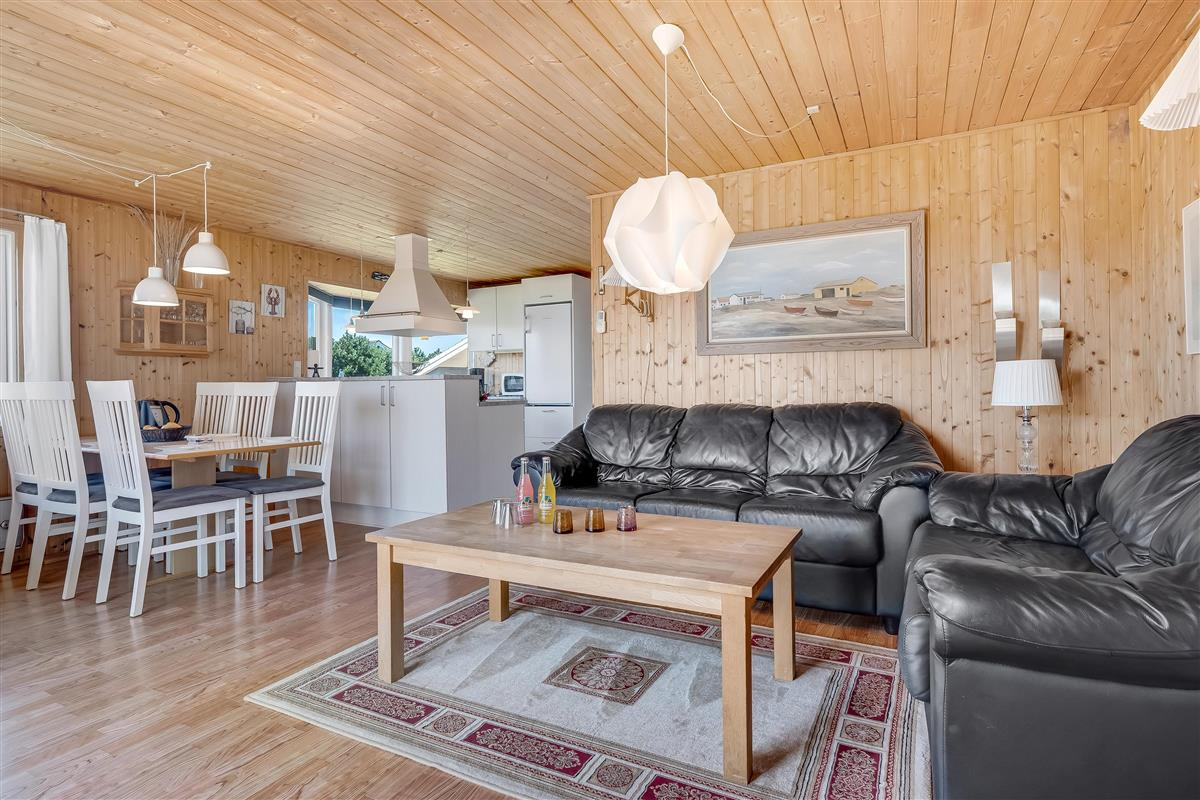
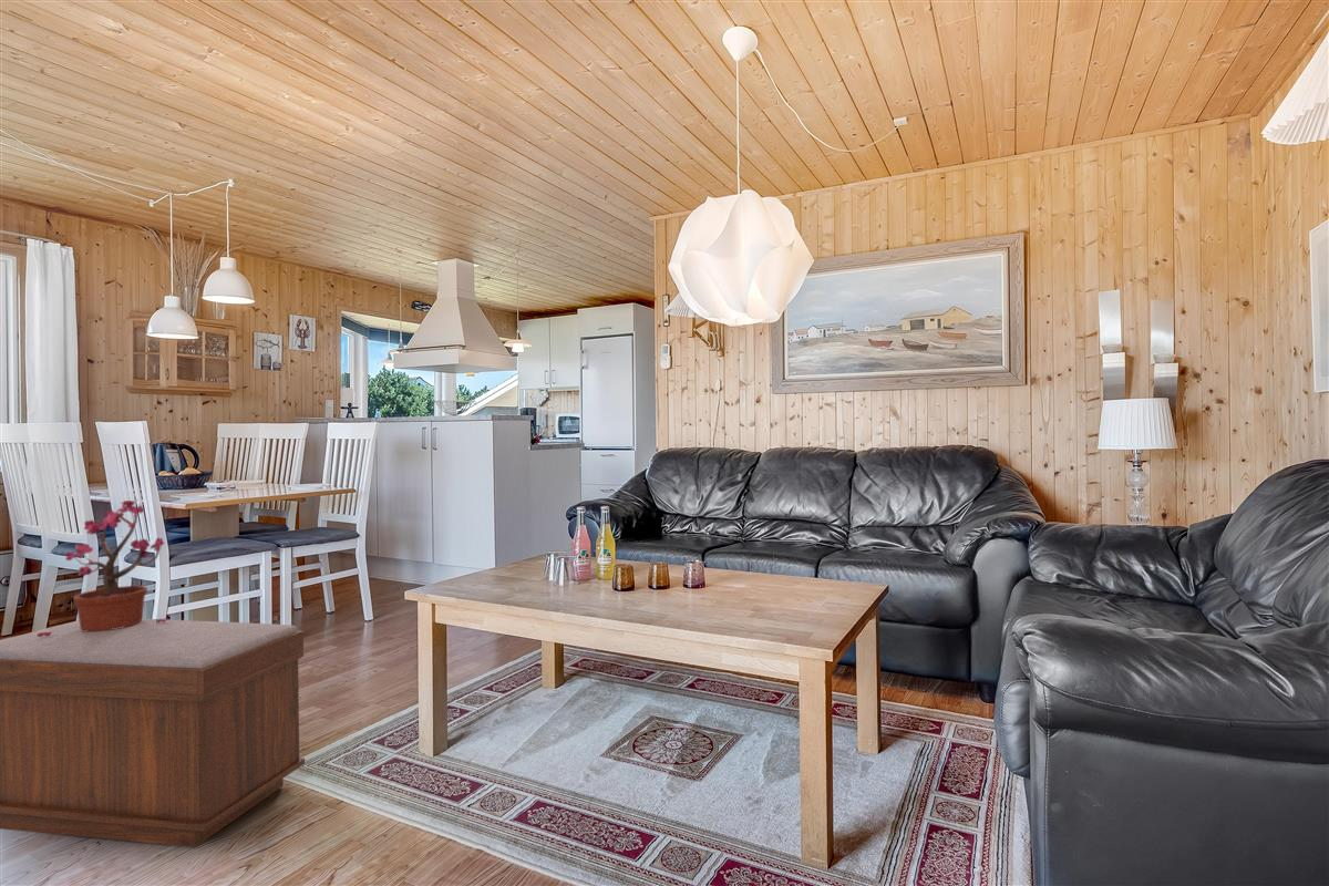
+ bench [0,618,306,848]
+ potted plant [37,498,167,637]
